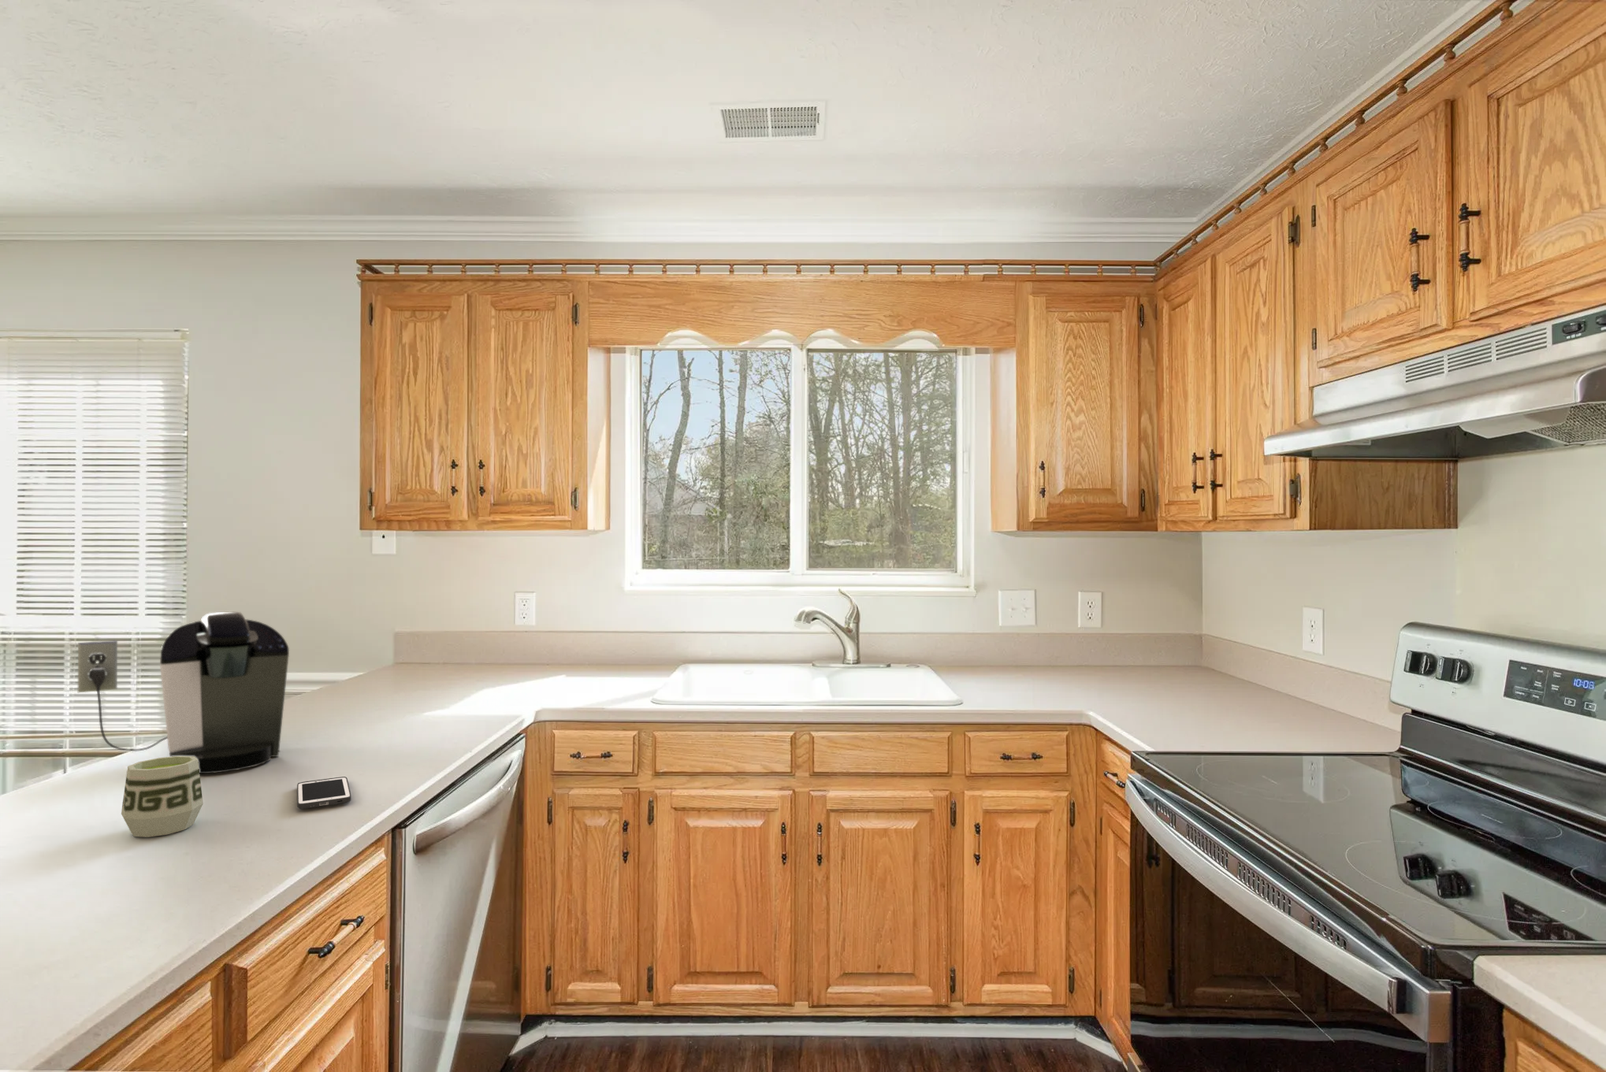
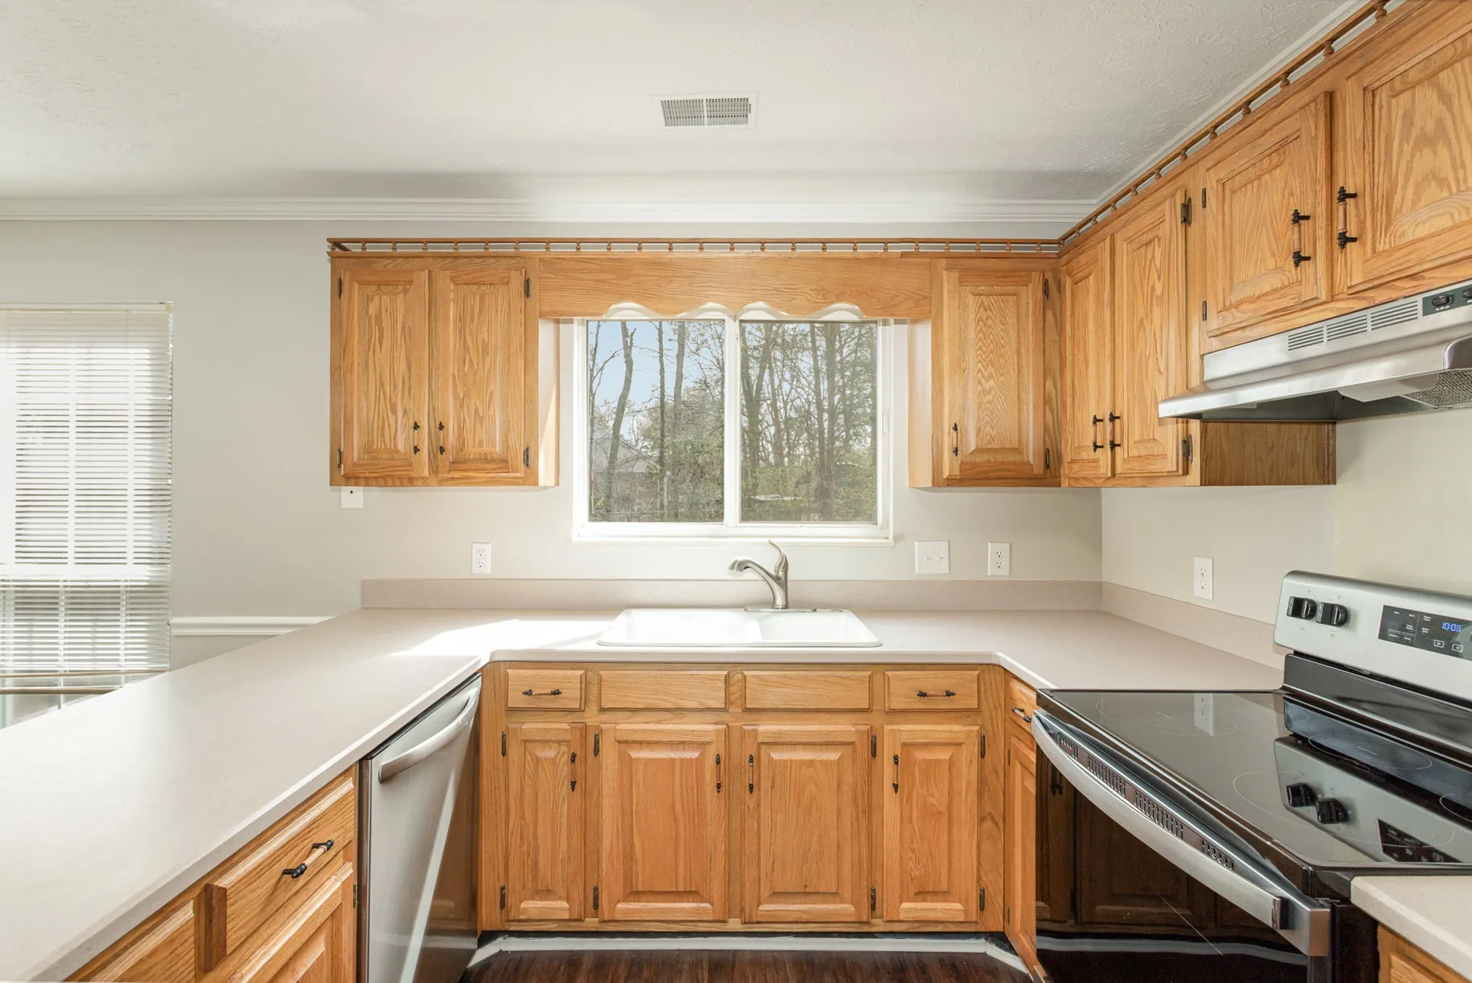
- cup [121,756,205,838]
- cell phone [297,775,352,810]
- coffee maker [78,611,290,774]
